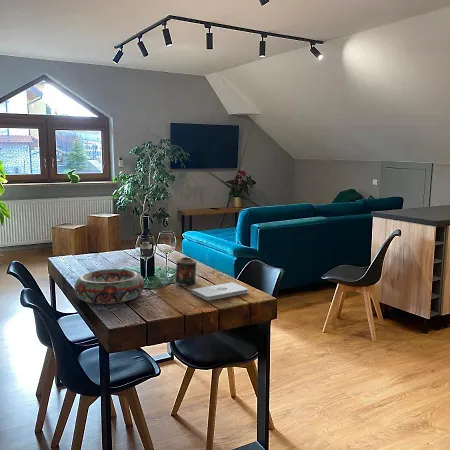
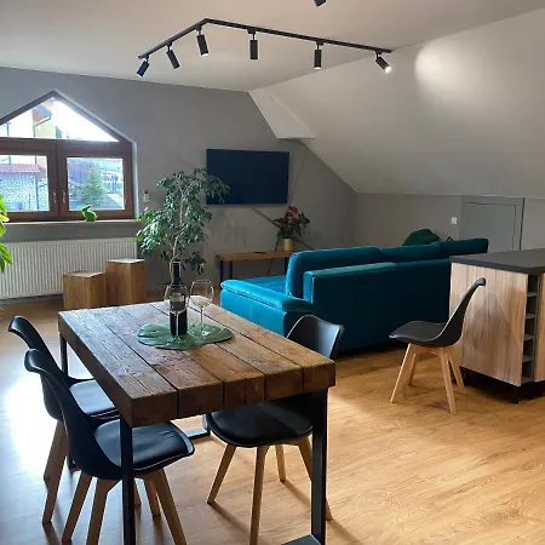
- candle [173,256,197,287]
- decorative bowl [74,268,145,305]
- notepad [191,281,249,301]
